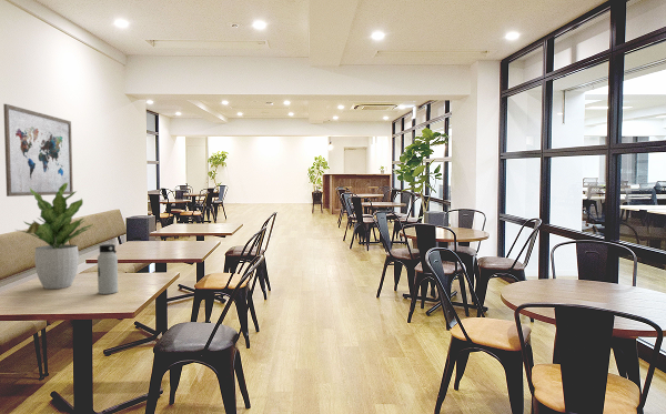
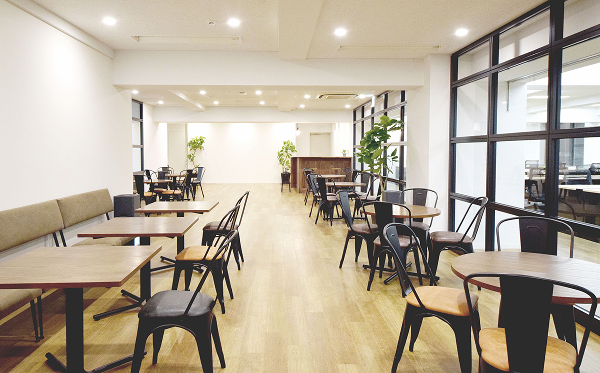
- potted plant [16,183,95,290]
- wall art [2,103,74,198]
- water bottle [97,243,119,295]
